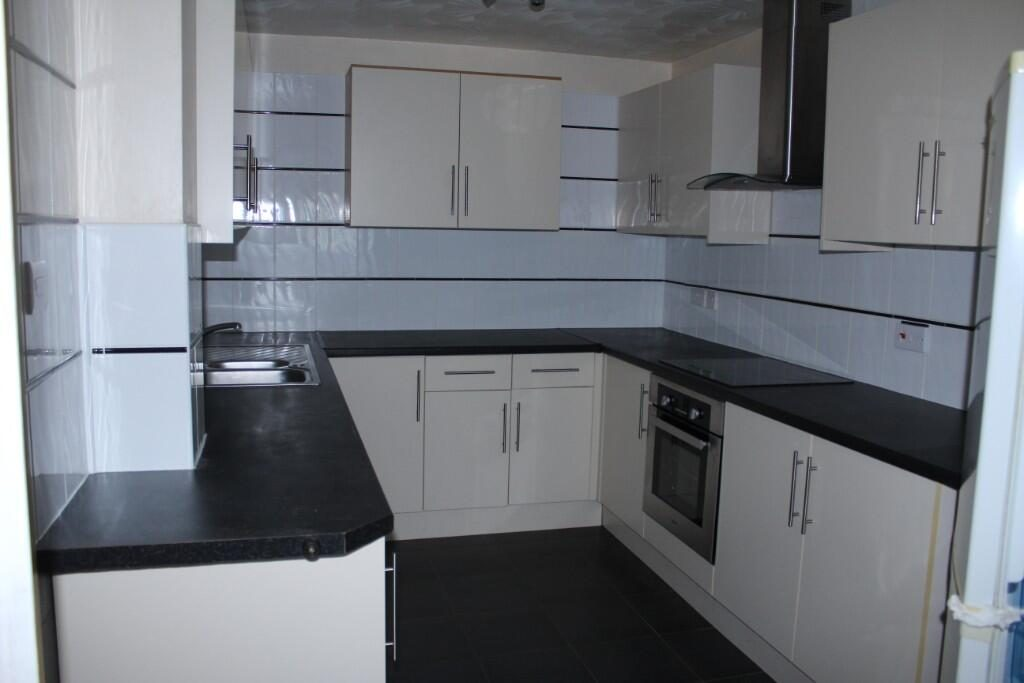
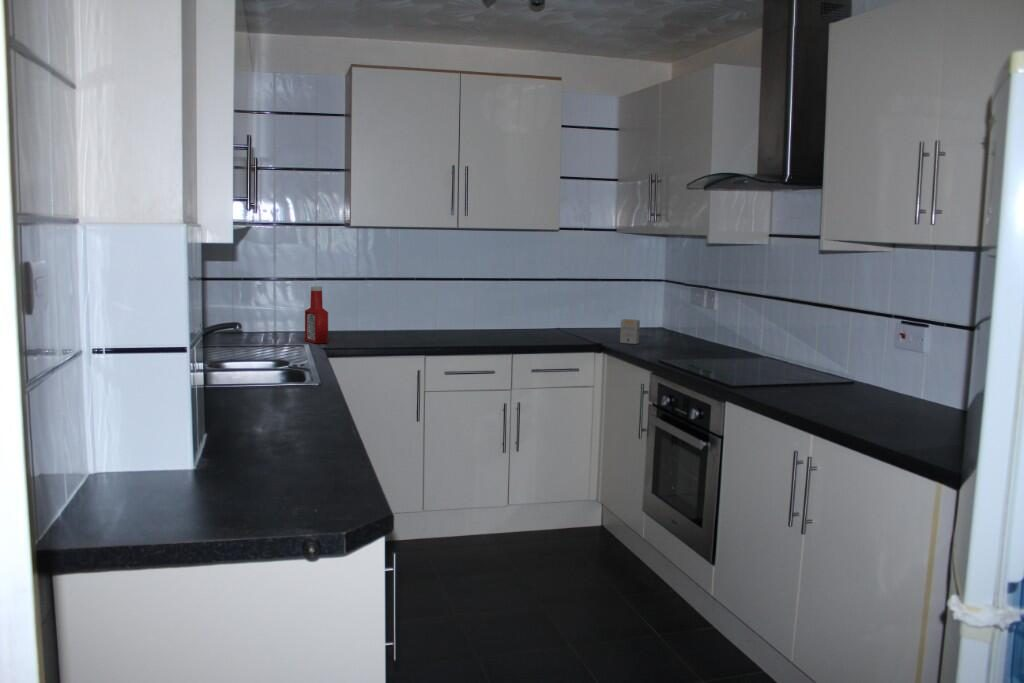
+ soap bottle [304,285,329,344]
+ tea box [619,318,641,345]
